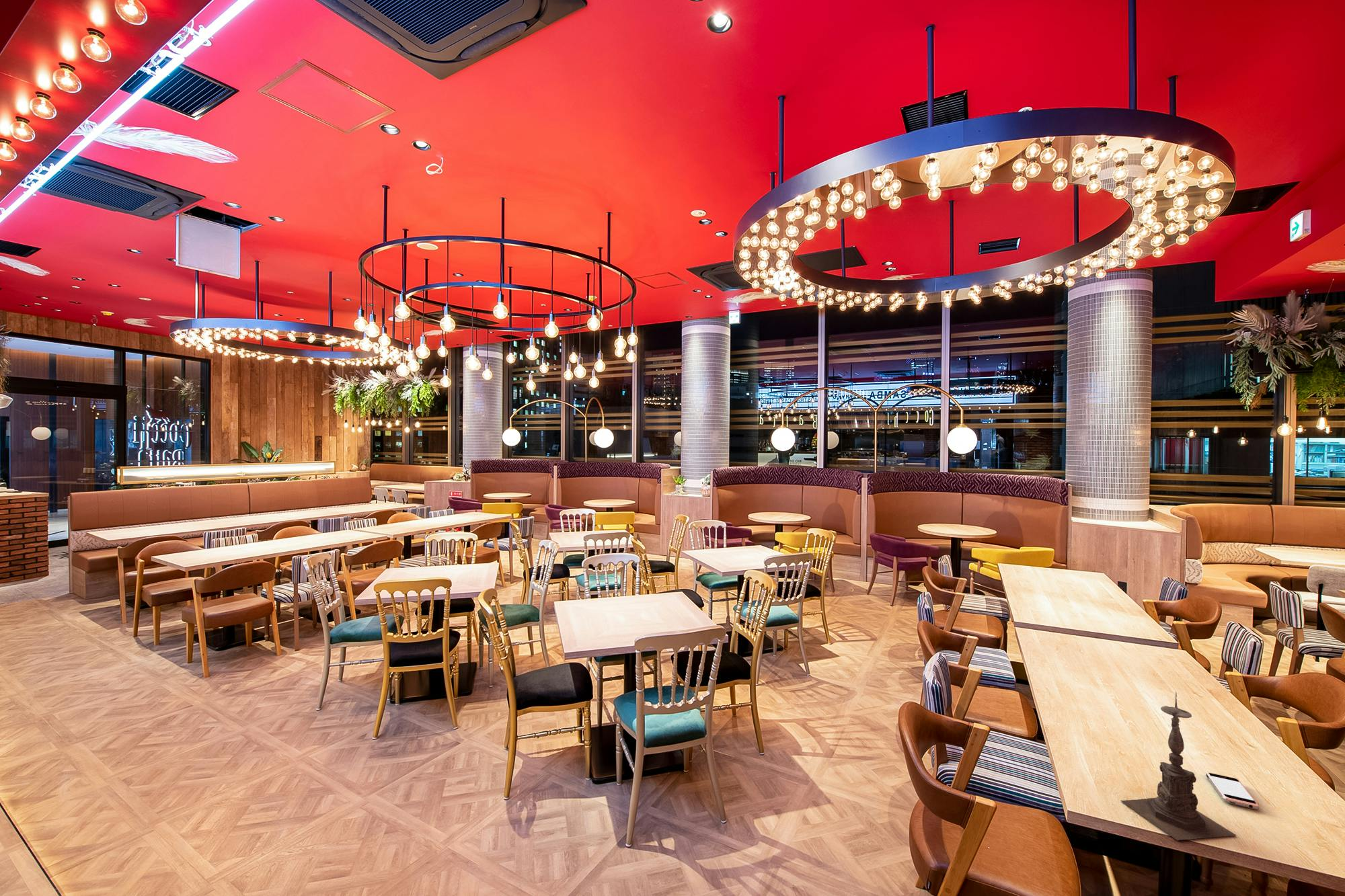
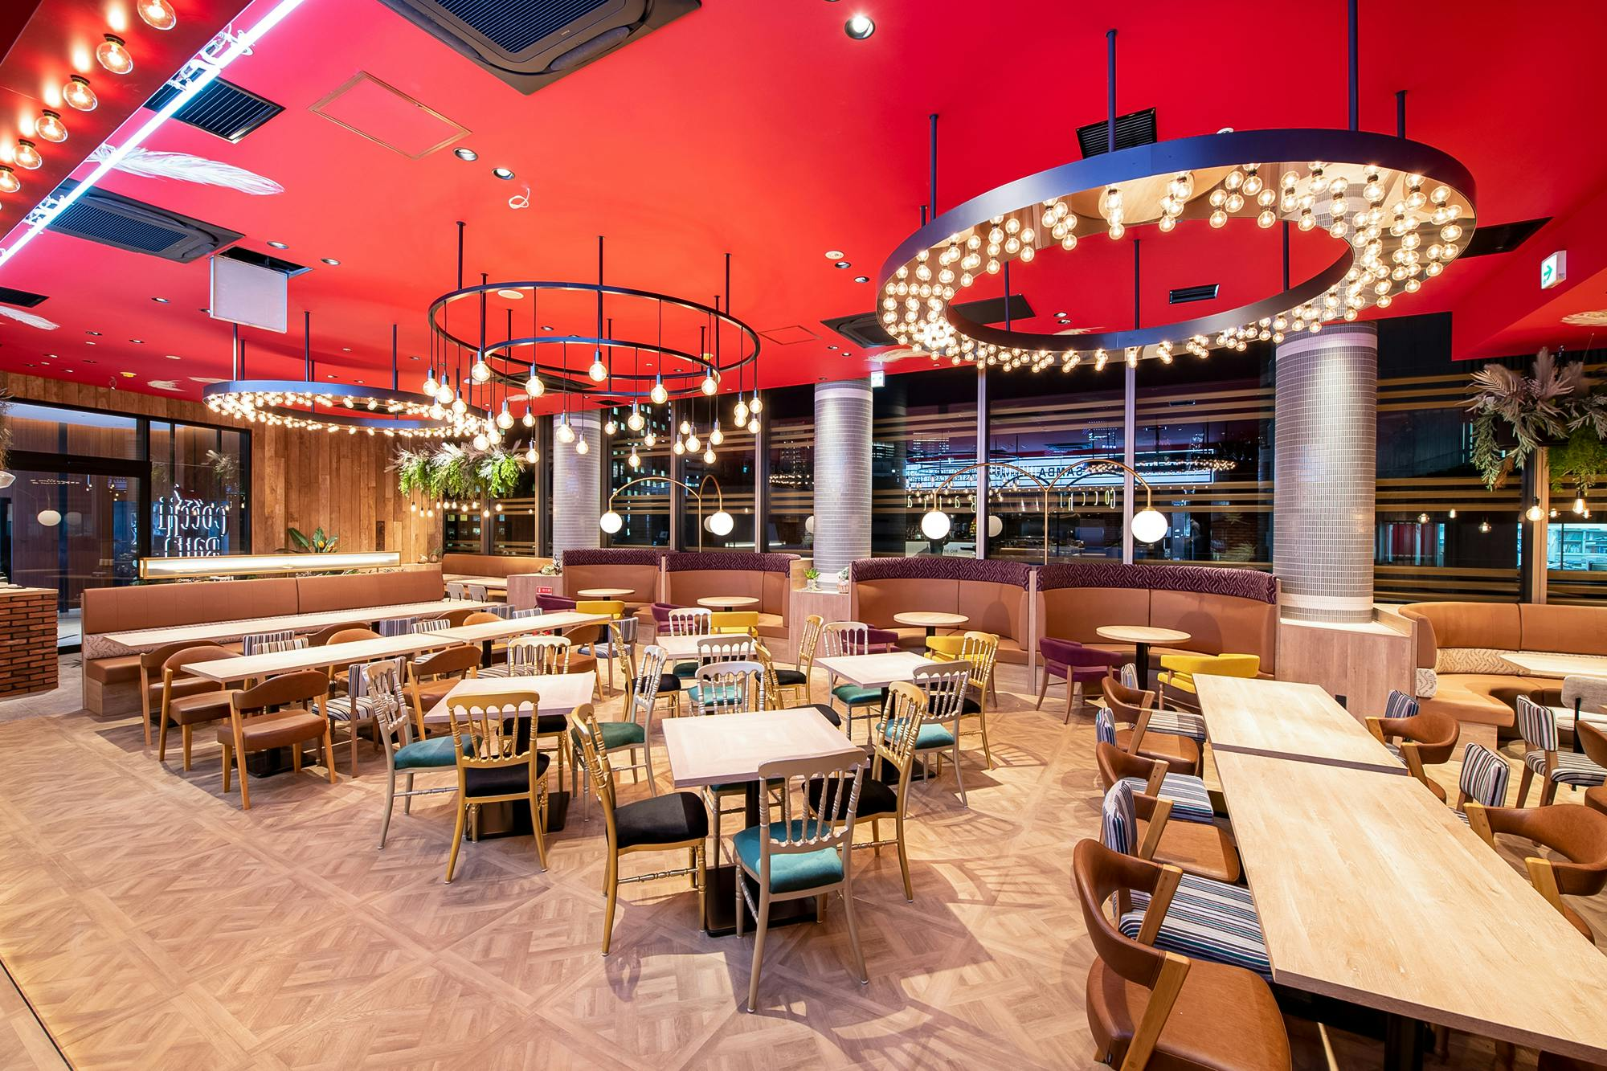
- candle holder [1120,692,1237,841]
- smartphone [1206,772,1260,810]
